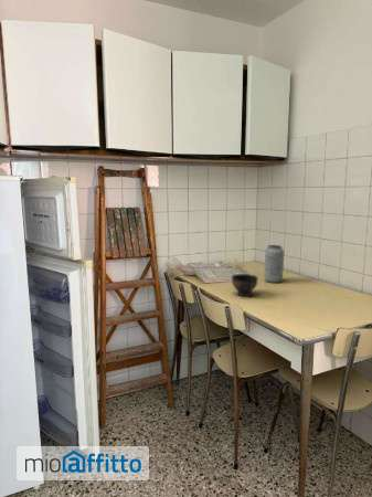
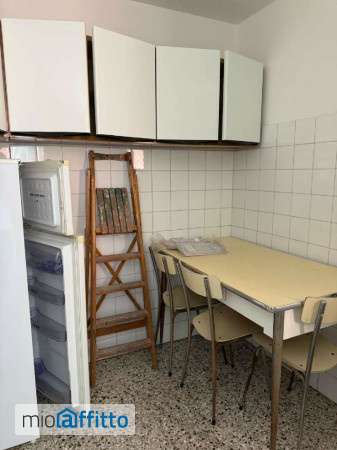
- bowl [231,273,259,297]
- vase [263,244,285,284]
